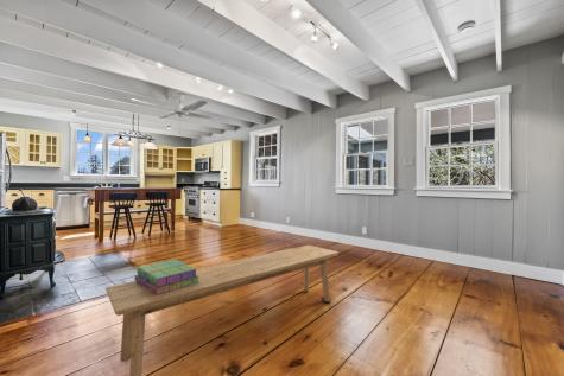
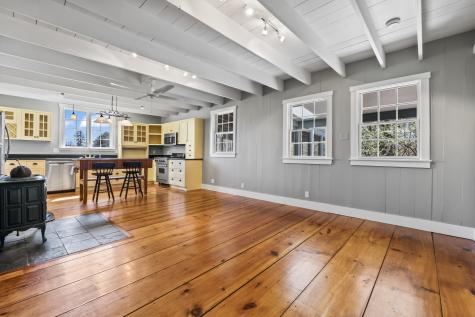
- stack of books [133,259,199,295]
- bench [104,244,340,376]
